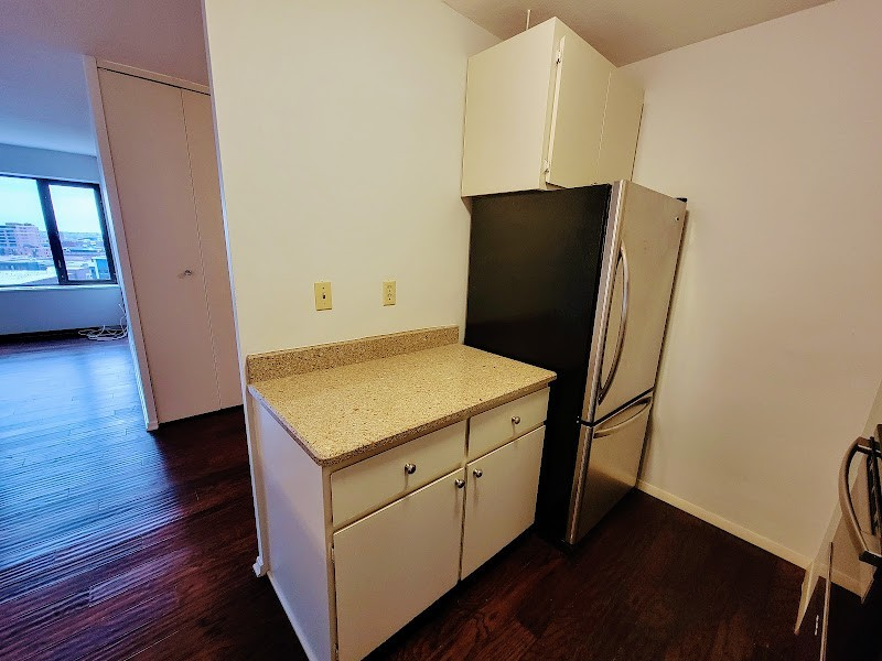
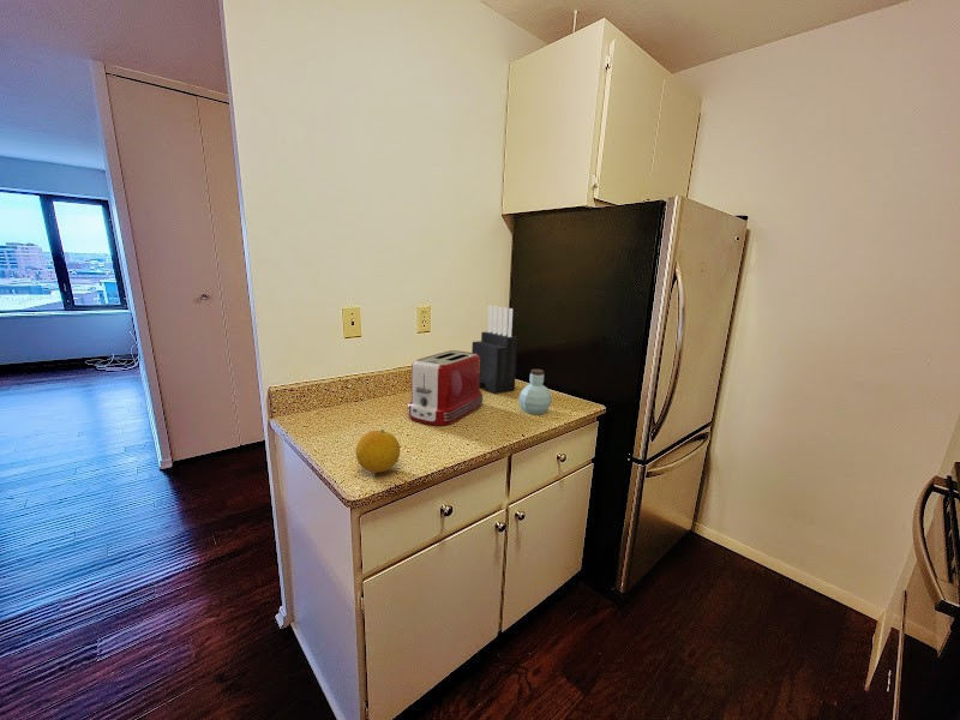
+ fruit [354,428,401,474]
+ jar [517,368,553,415]
+ toaster [407,349,484,427]
+ knife block [470,305,518,395]
